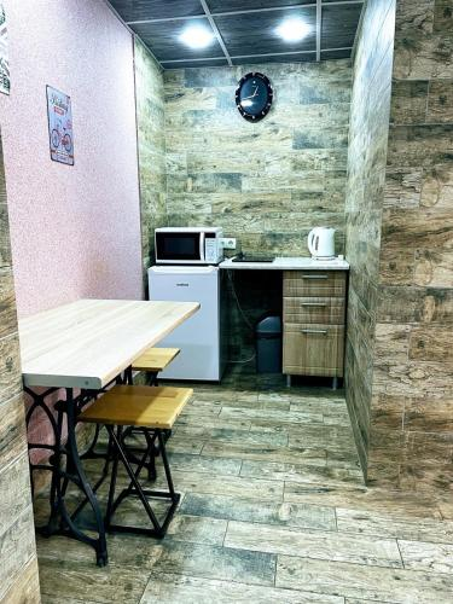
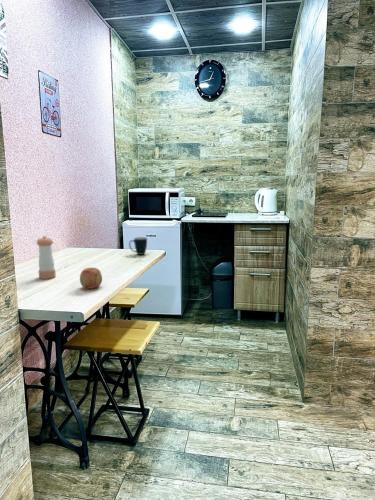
+ apple [79,267,103,290]
+ pepper shaker [36,235,57,280]
+ mug [128,236,148,256]
